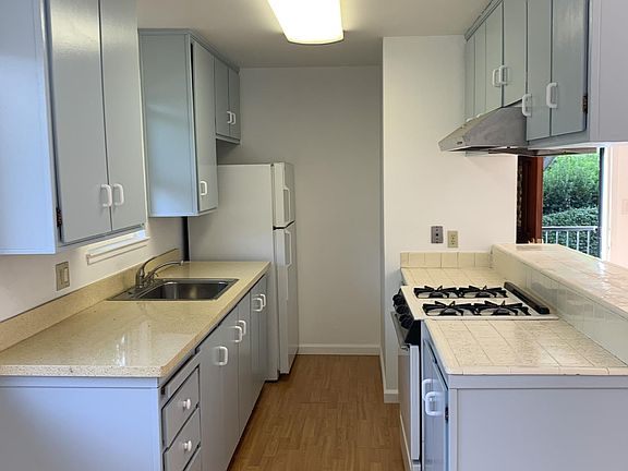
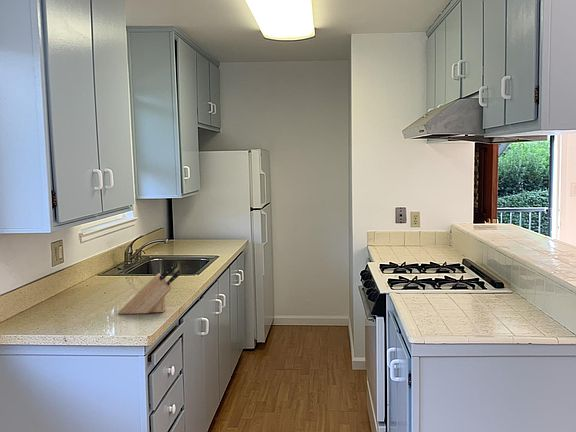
+ knife block [118,261,182,315]
